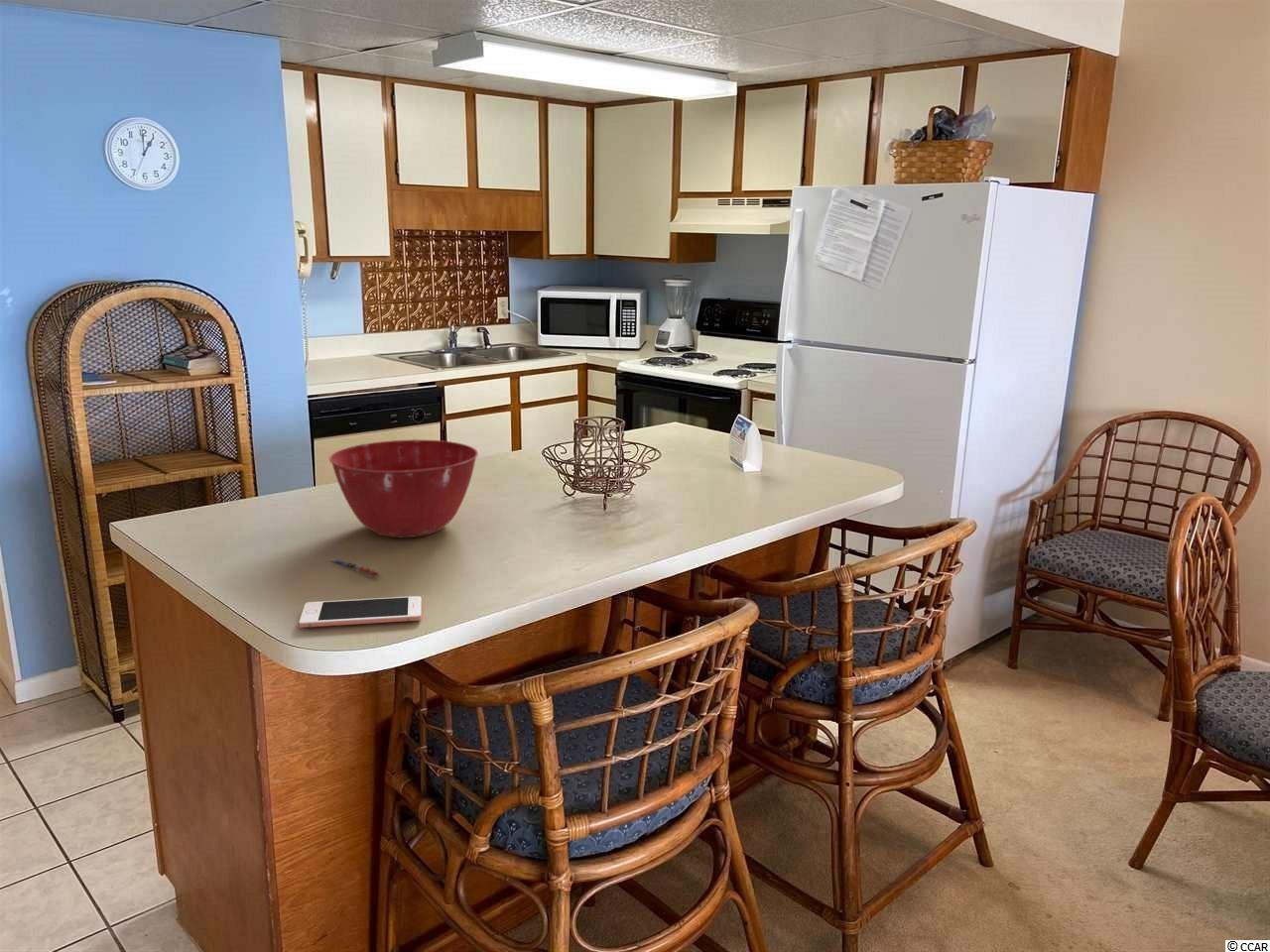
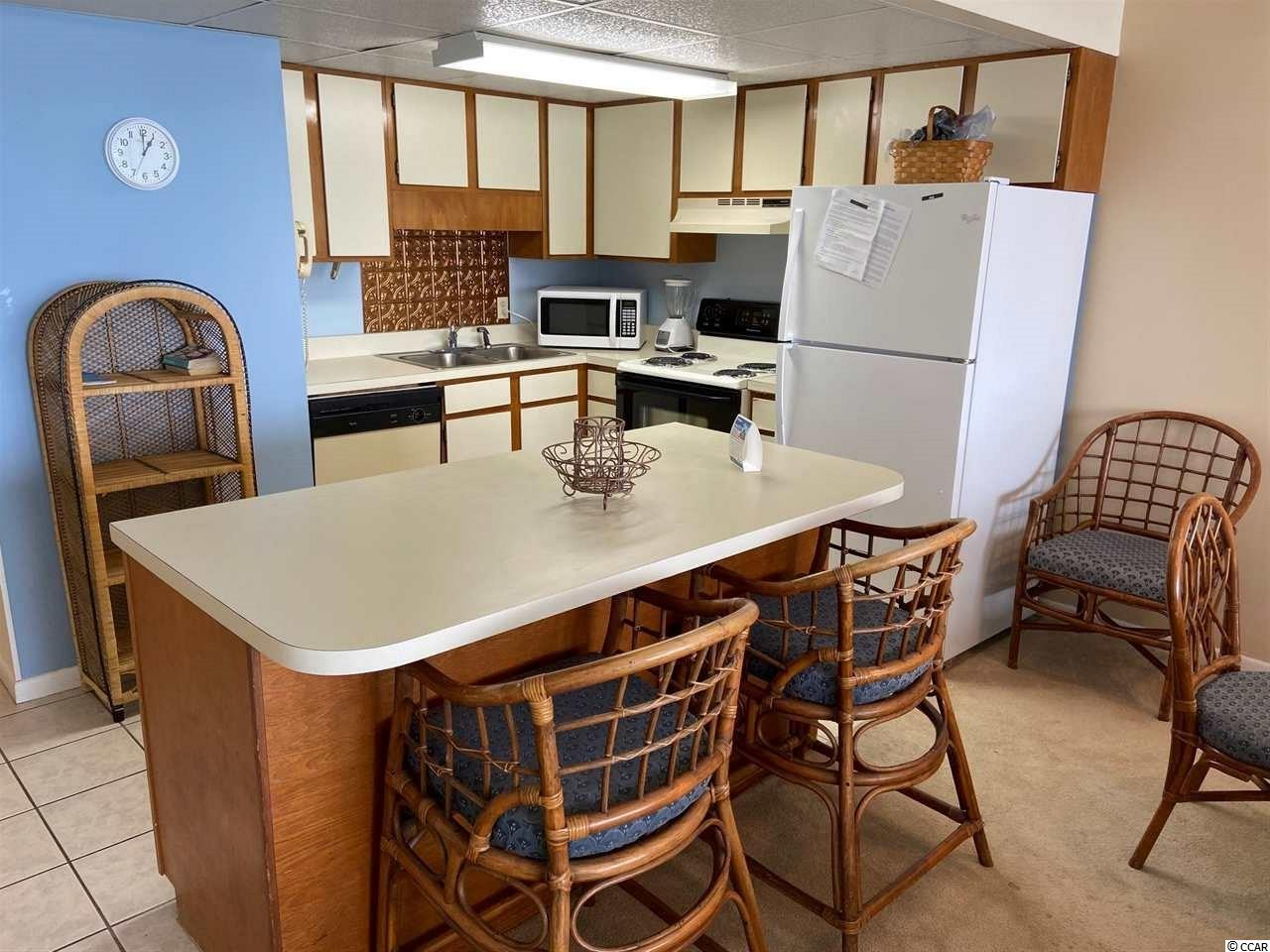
- mixing bowl [328,438,479,538]
- pen [330,558,381,578]
- cell phone [298,595,423,629]
